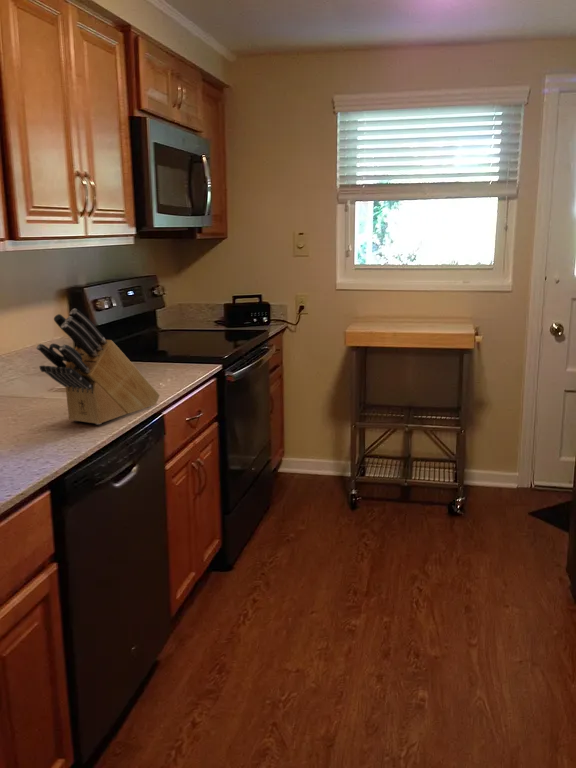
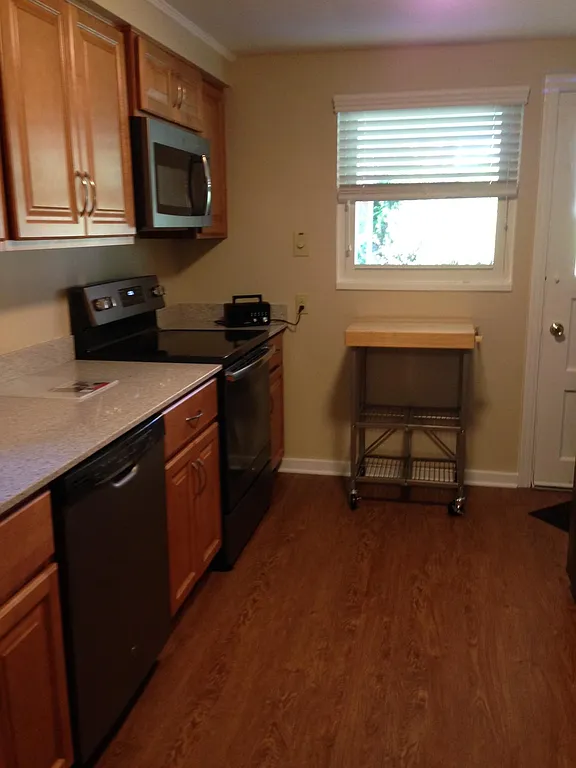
- knife block [36,308,161,426]
